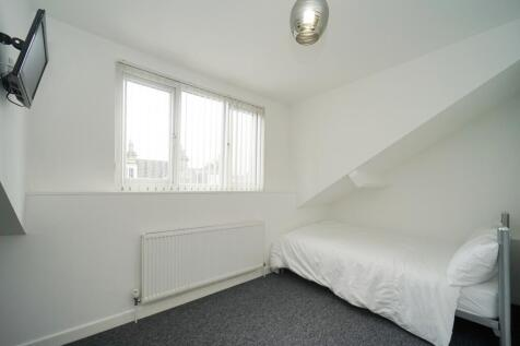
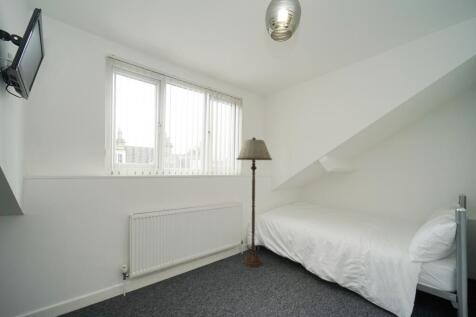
+ floor lamp [235,137,273,268]
